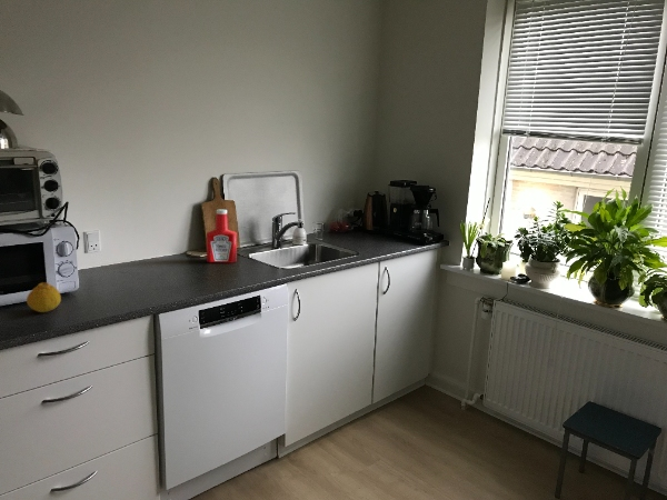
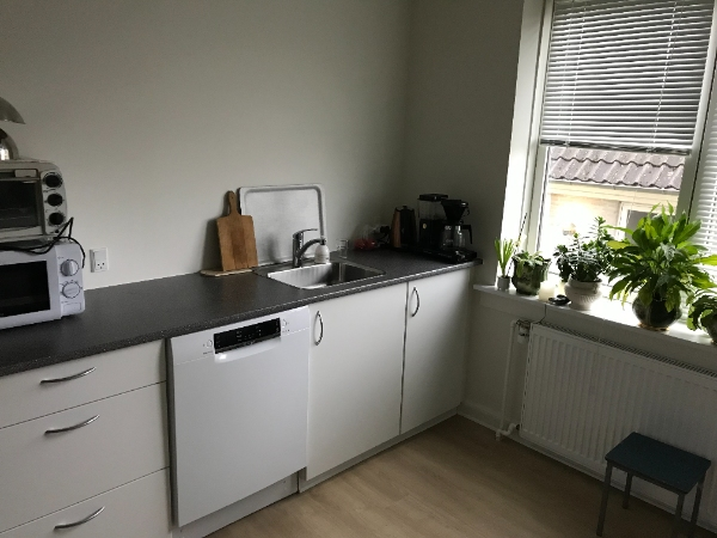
- fruit [26,281,62,313]
- soap bottle [206,208,238,263]
